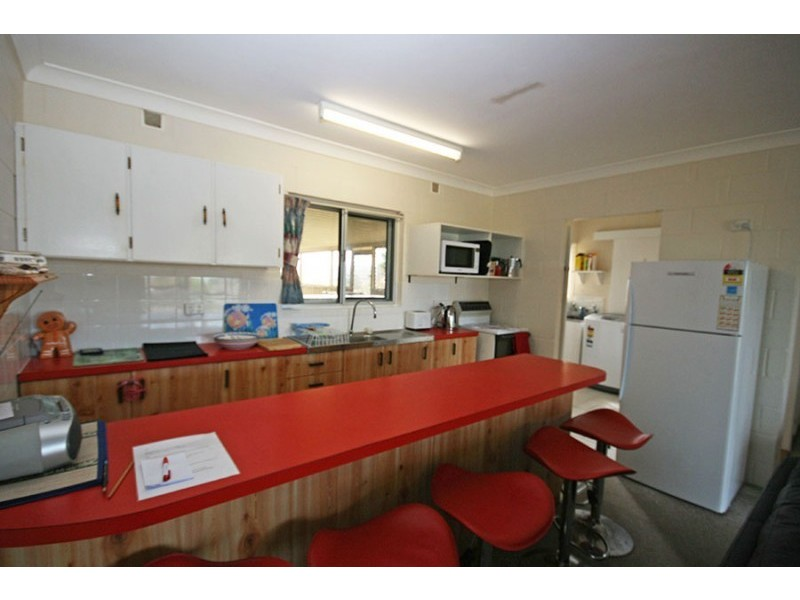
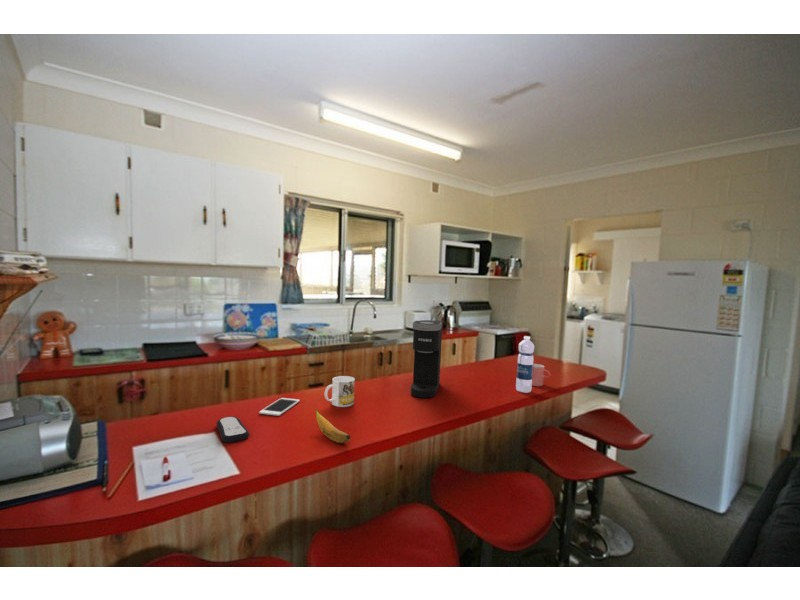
+ mug [324,375,356,408]
+ remote control [216,416,250,444]
+ coffee maker [410,319,443,399]
+ cell phone [258,397,301,417]
+ water bottle [515,335,535,394]
+ cup [532,363,551,387]
+ banana [314,409,351,444]
